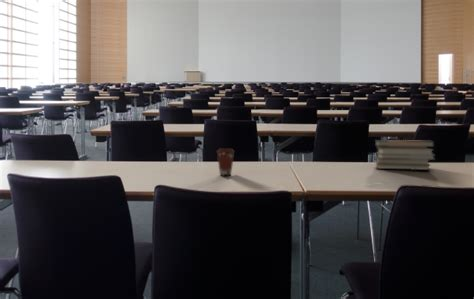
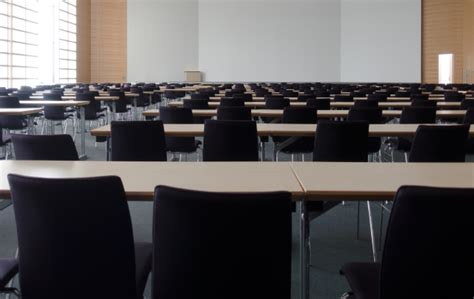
- book stack [374,139,436,171]
- coffee cup [216,148,235,176]
